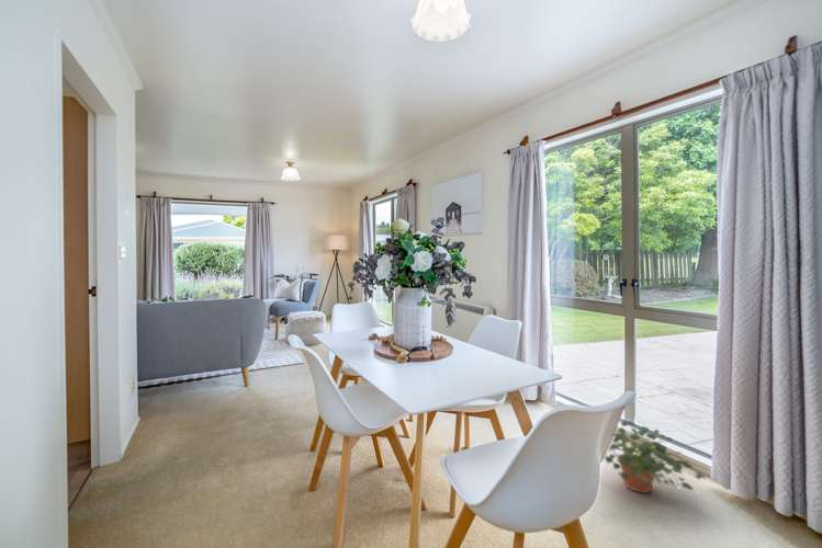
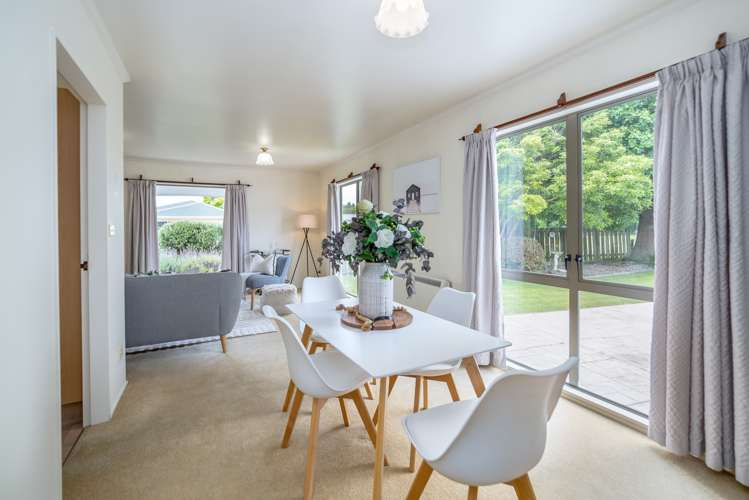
- potted plant [604,420,707,494]
